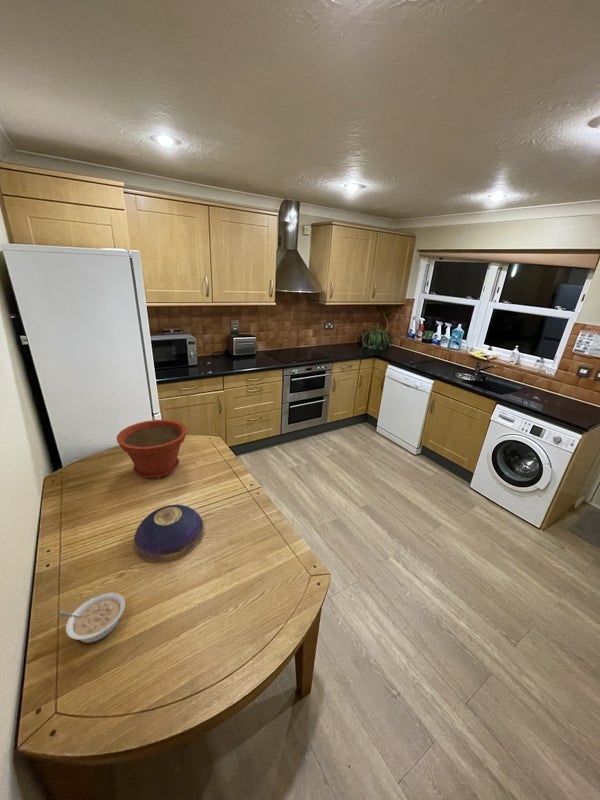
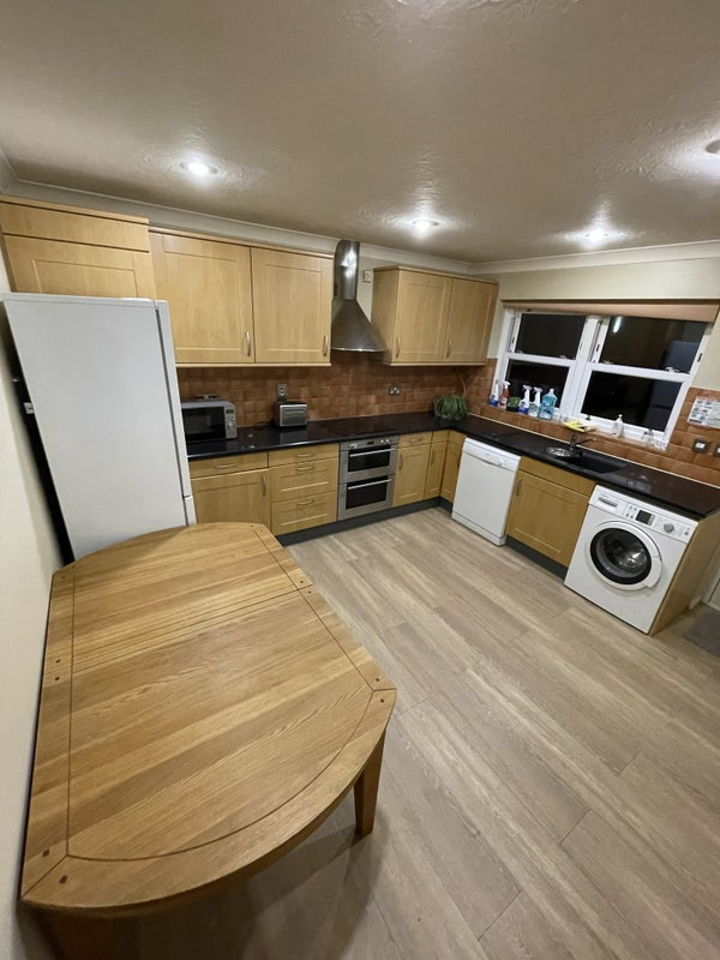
- plant pot [116,419,188,480]
- legume [57,592,126,644]
- decorative bowl [133,504,205,564]
